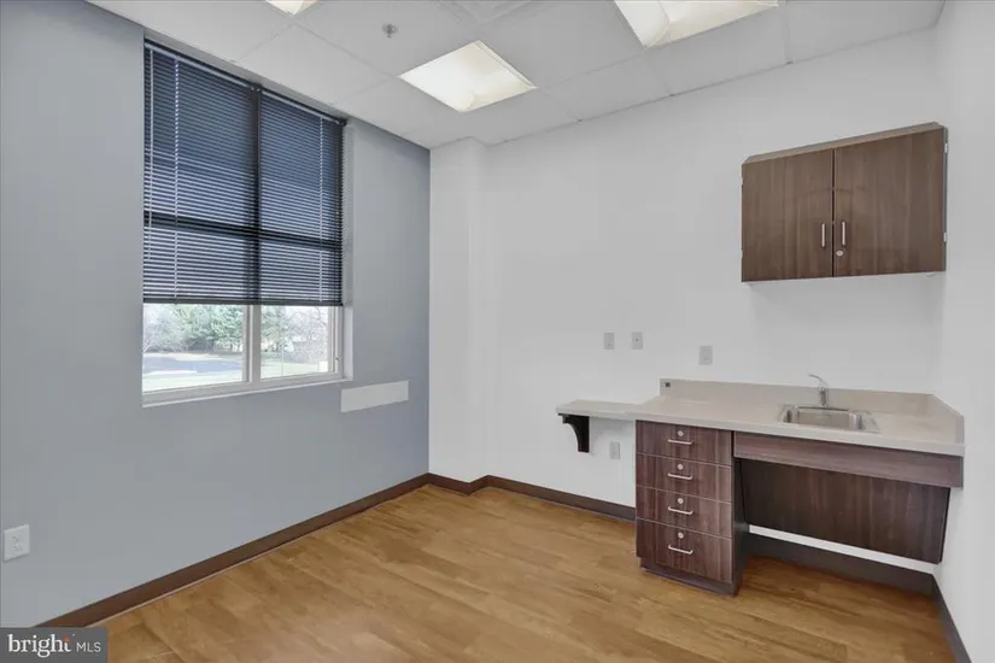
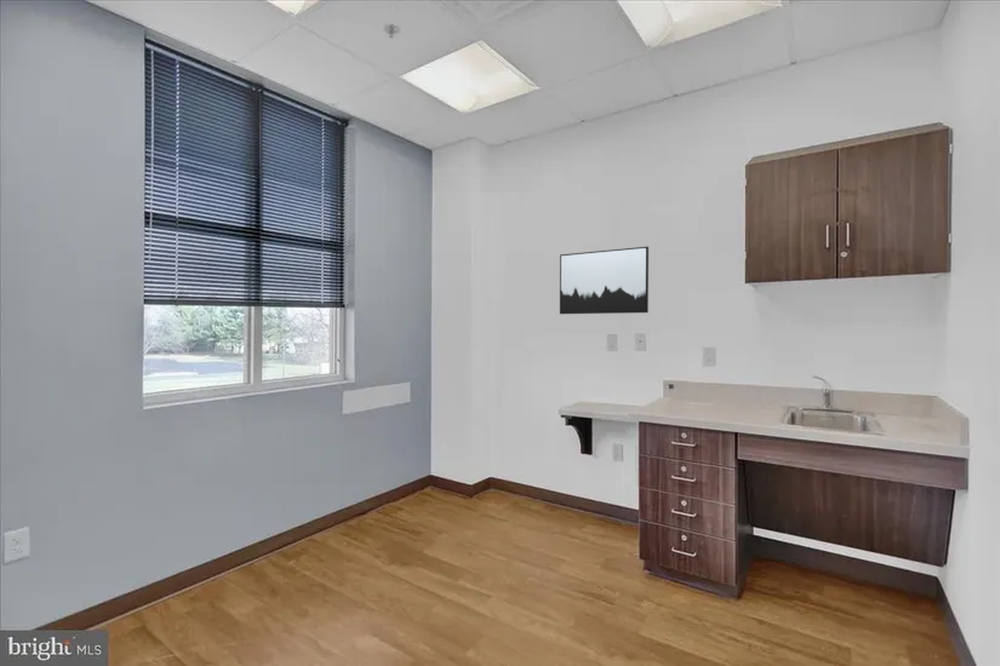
+ wall art [559,246,650,315]
